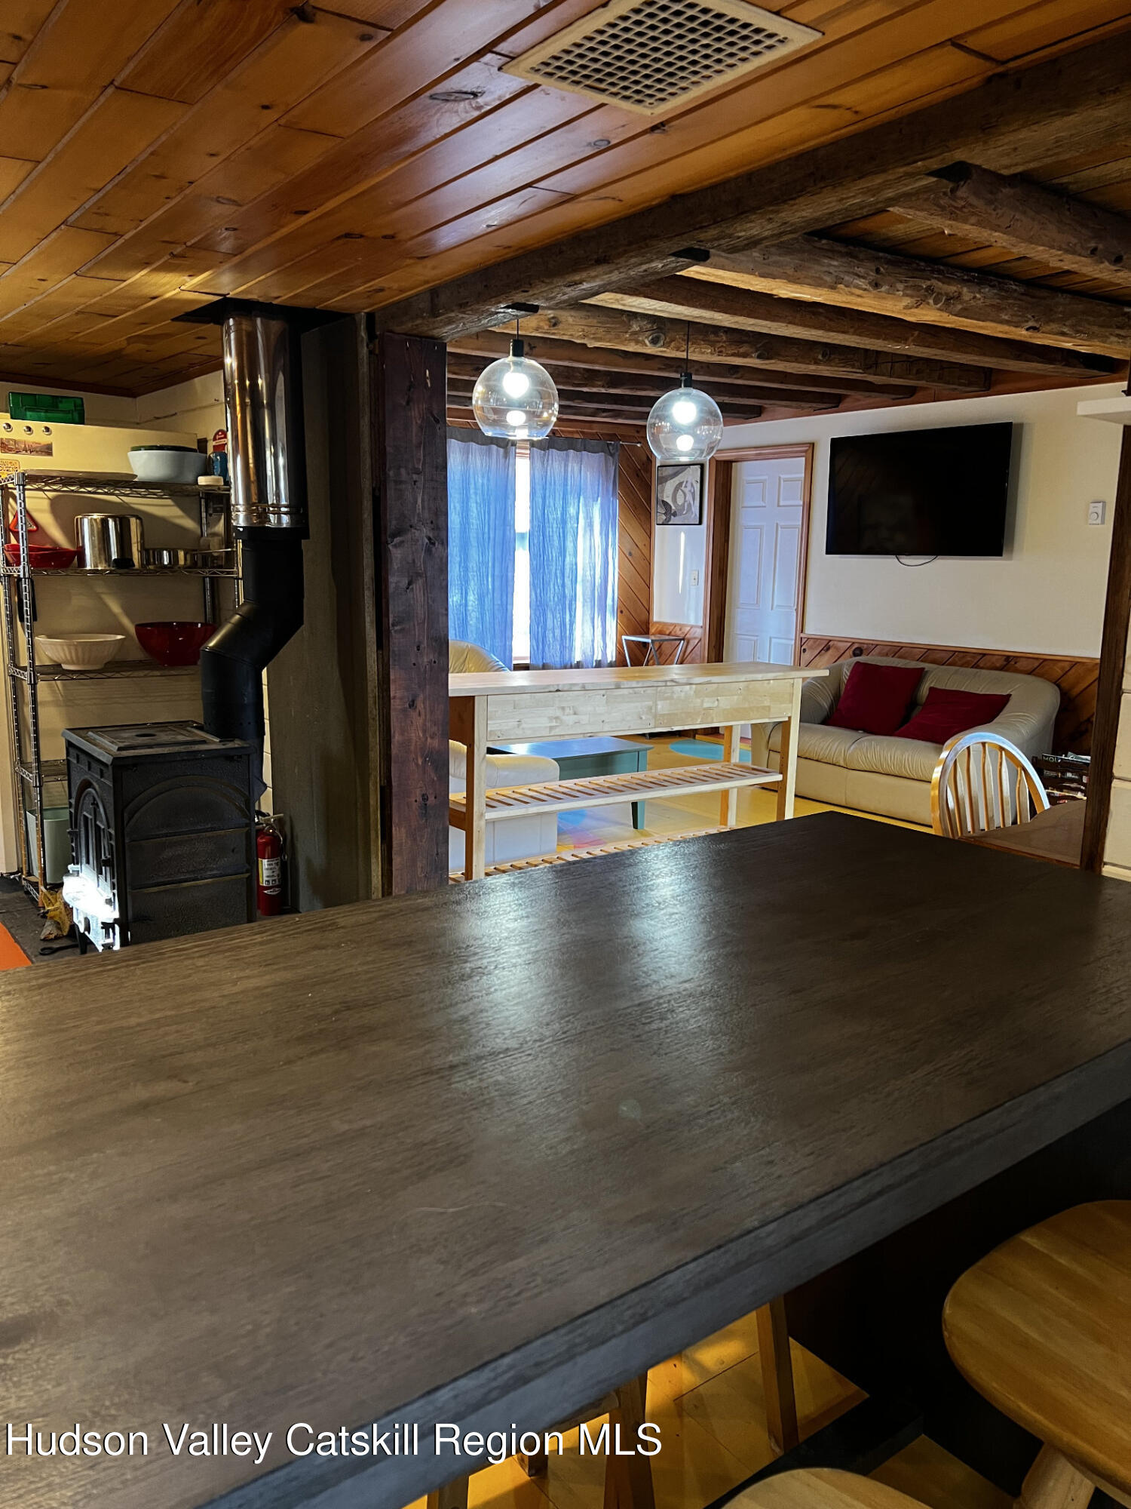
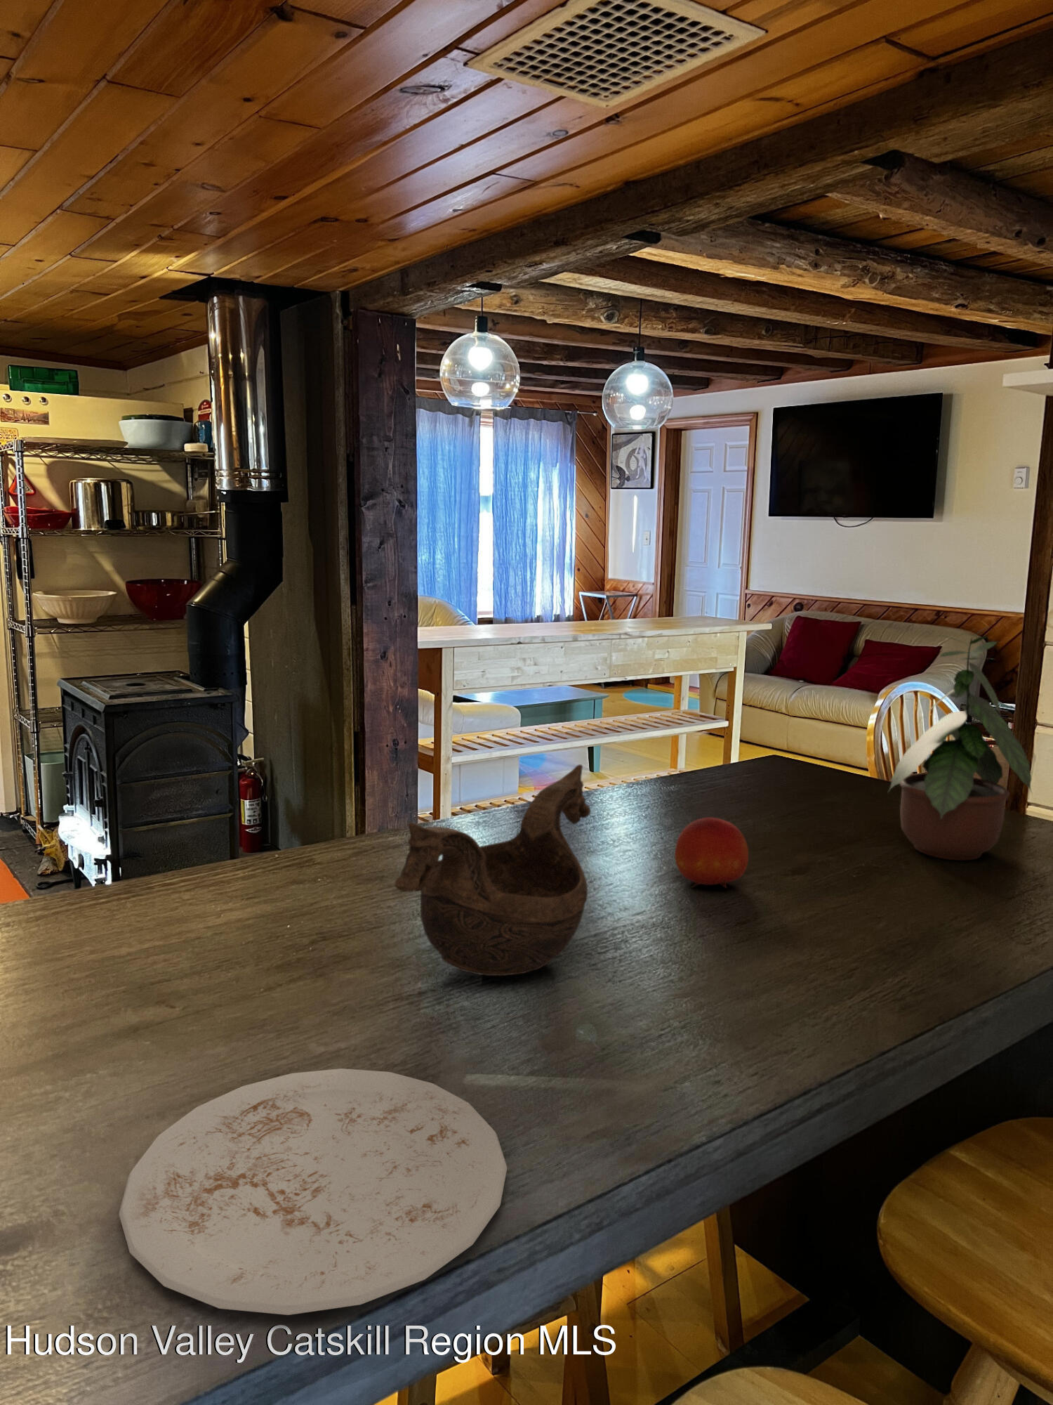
+ decorative bowl [395,763,591,977]
+ fruit [674,818,749,888]
+ plate [118,1068,508,1315]
+ potted plant [887,625,1033,861]
